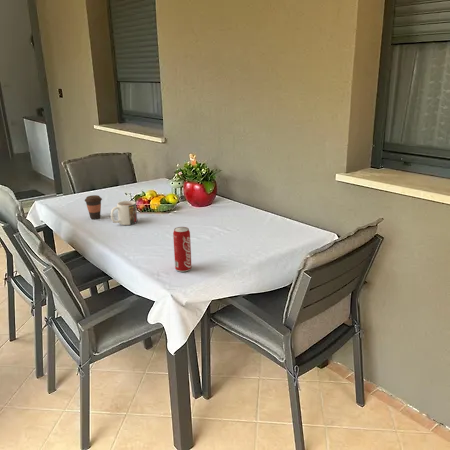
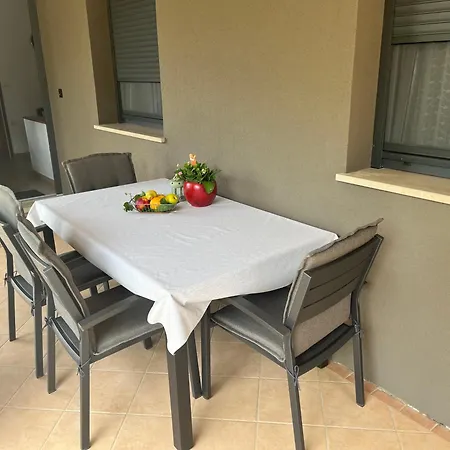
- beverage can [172,226,193,273]
- coffee cup [84,194,103,220]
- mug [110,200,138,226]
